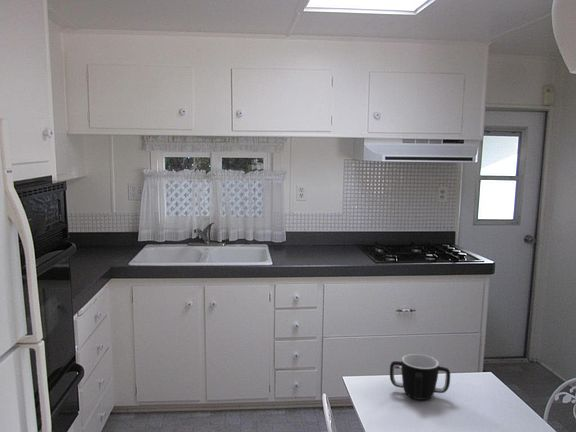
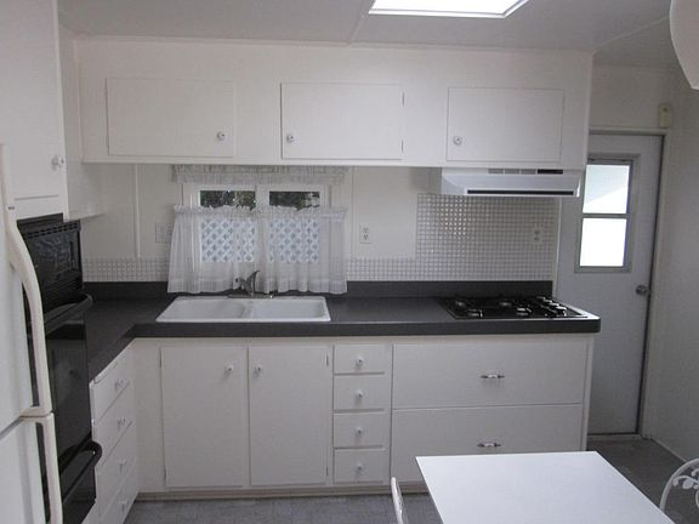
- mug [389,353,451,401]
